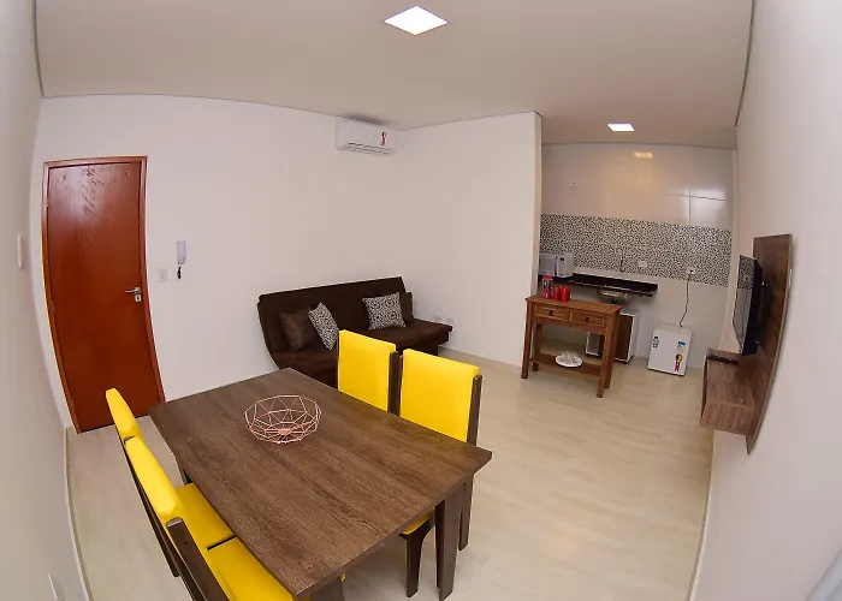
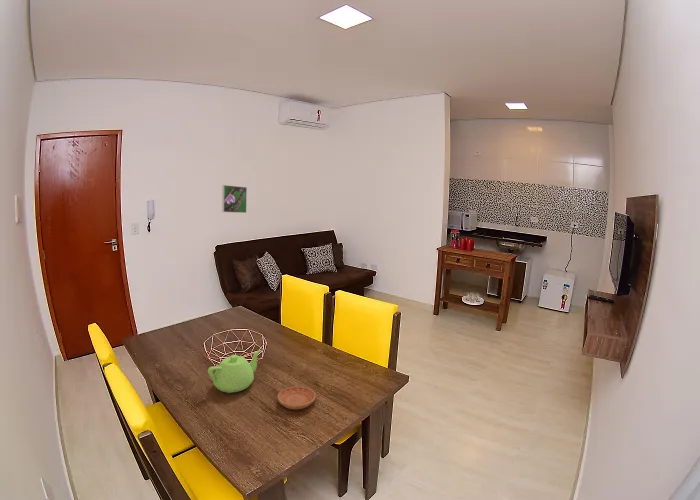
+ teapot [207,349,262,394]
+ saucer [277,385,317,410]
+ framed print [221,184,248,214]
